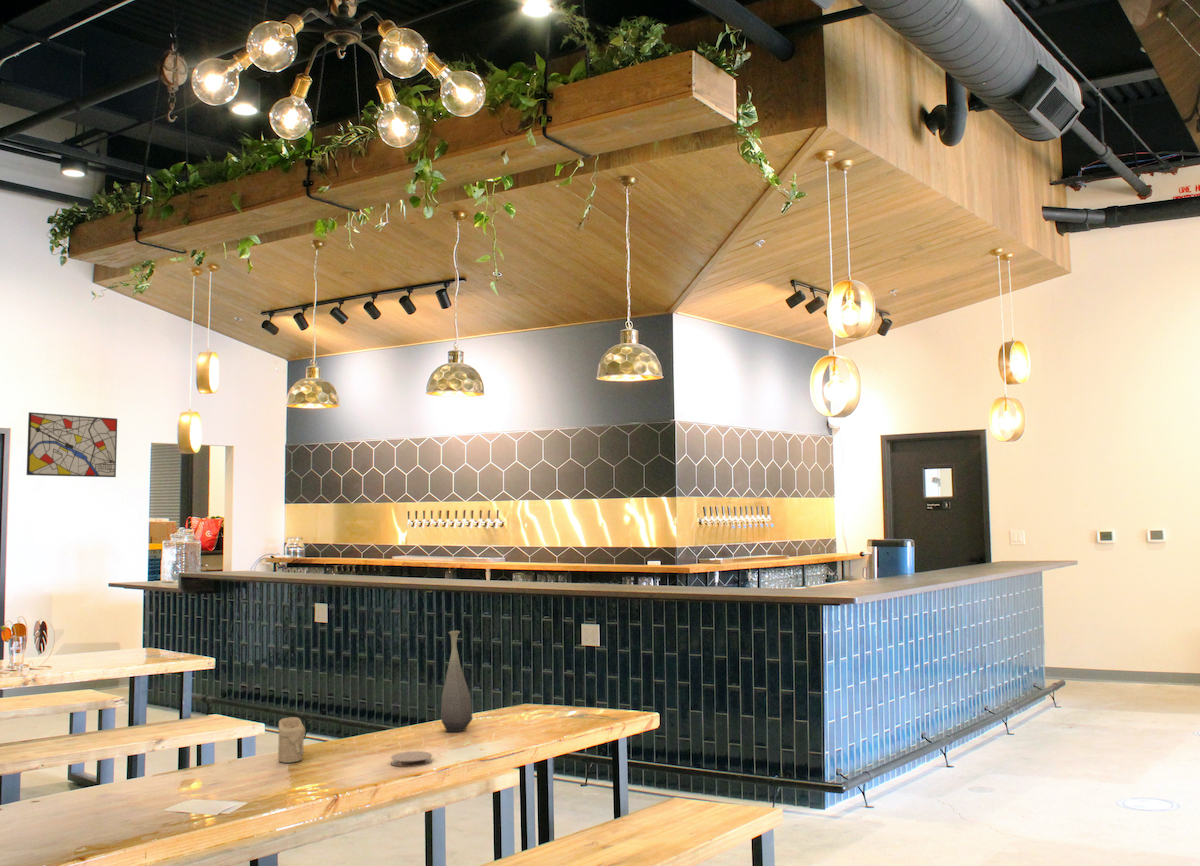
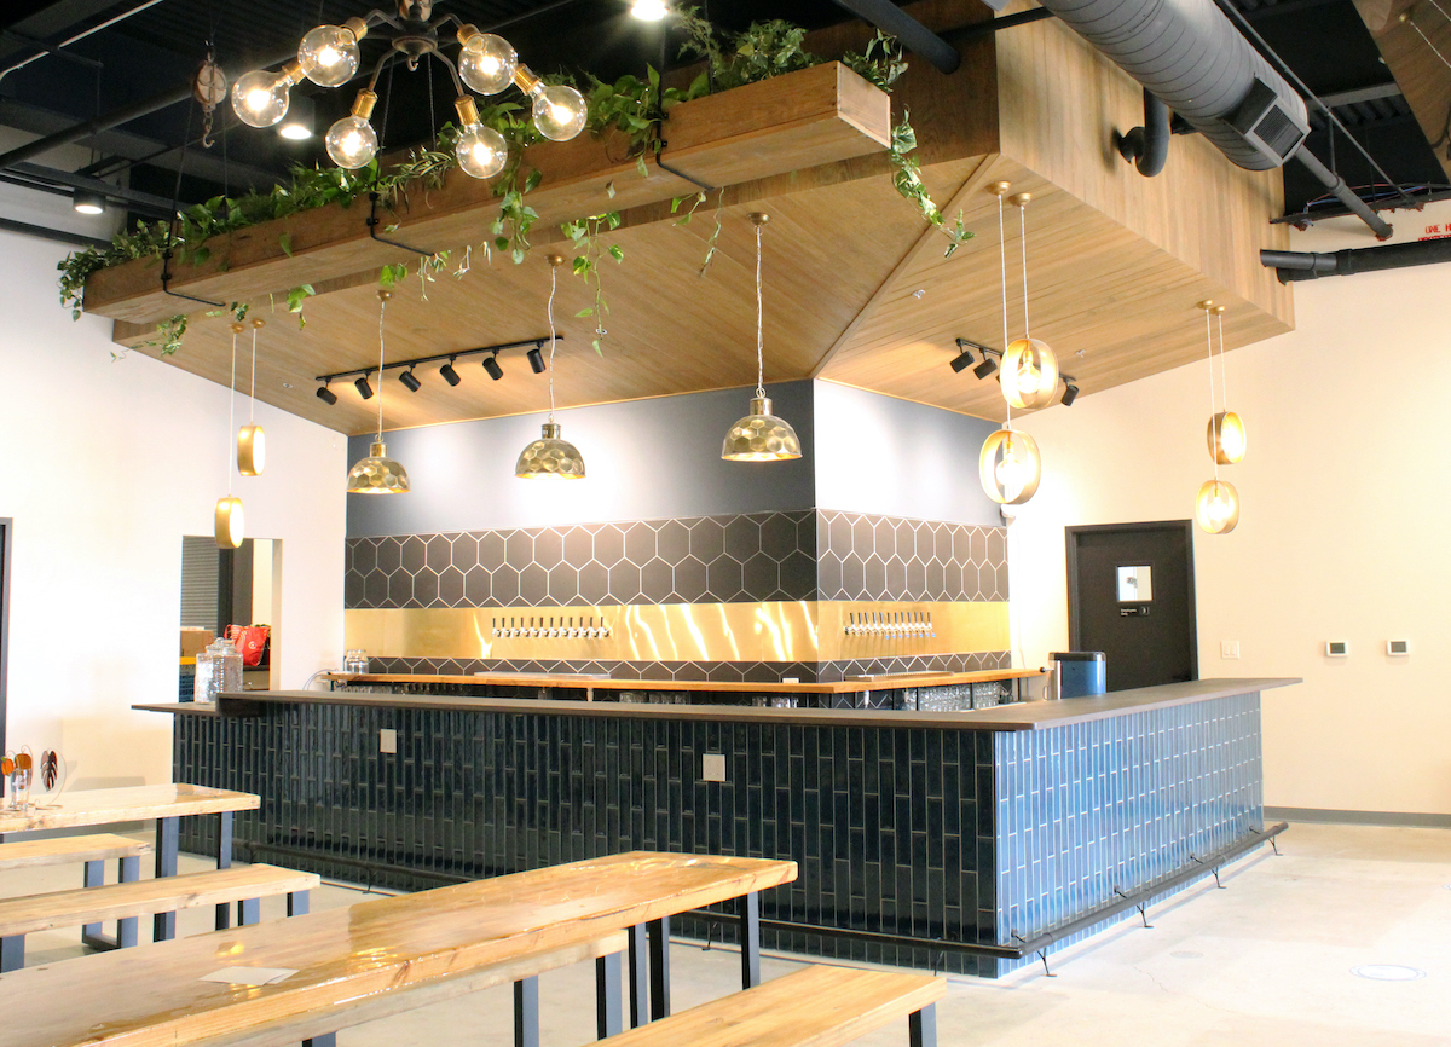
- candle [277,716,306,764]
- bottle [440,630,474,733]
- wall art [26,411,118,478]
- coaster [390,750,433,768]
